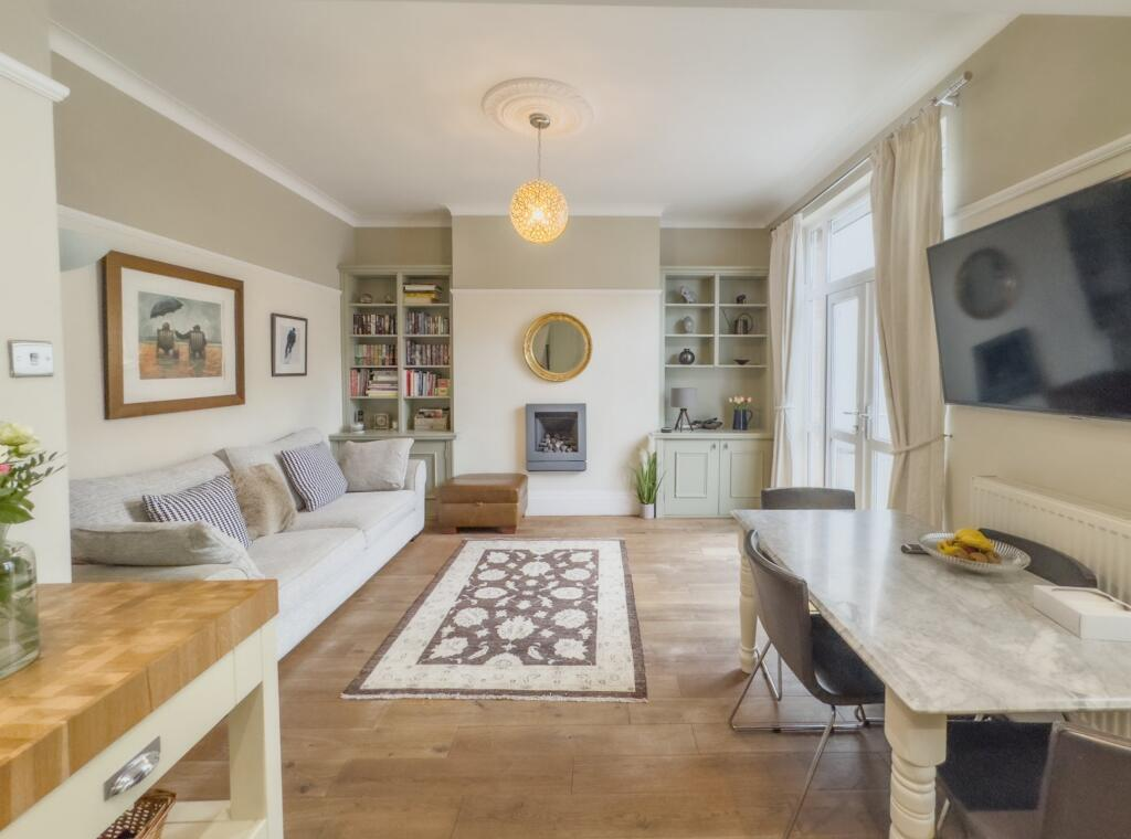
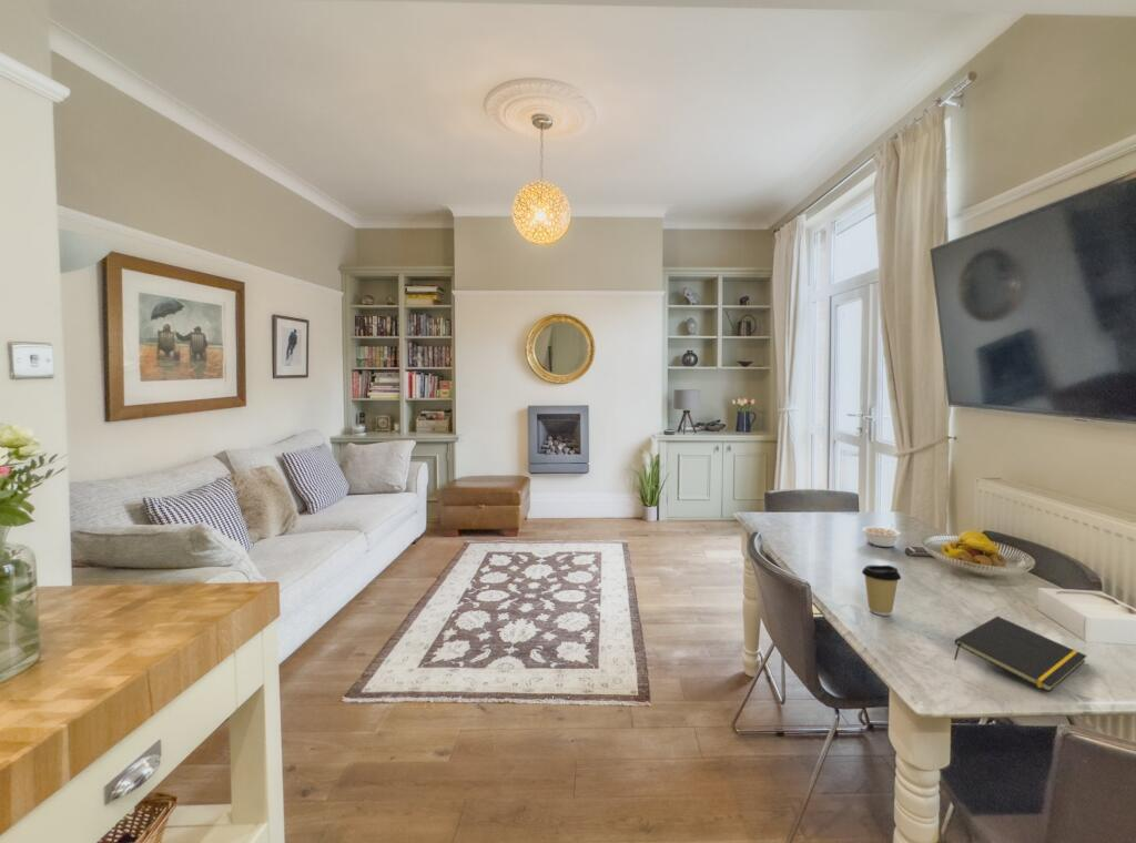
+ legume [861,524,901,548]
+ coffee cup [861,565,902,617]
+ notepad [953,616,1088,693]
